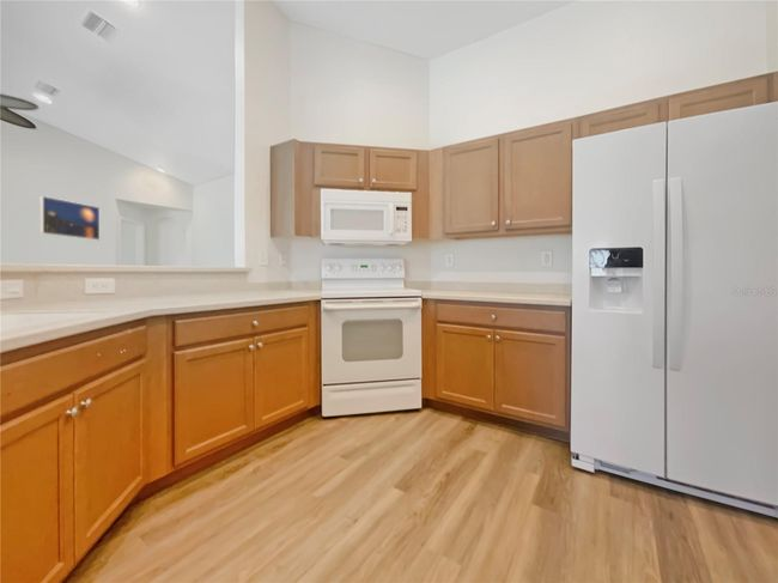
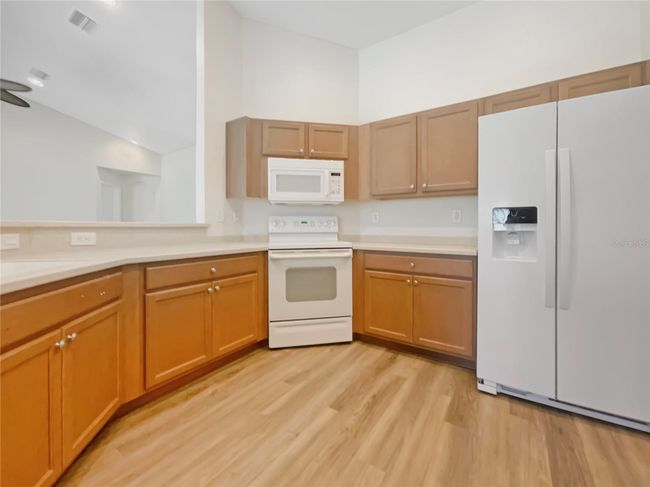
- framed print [39,195,101,242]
